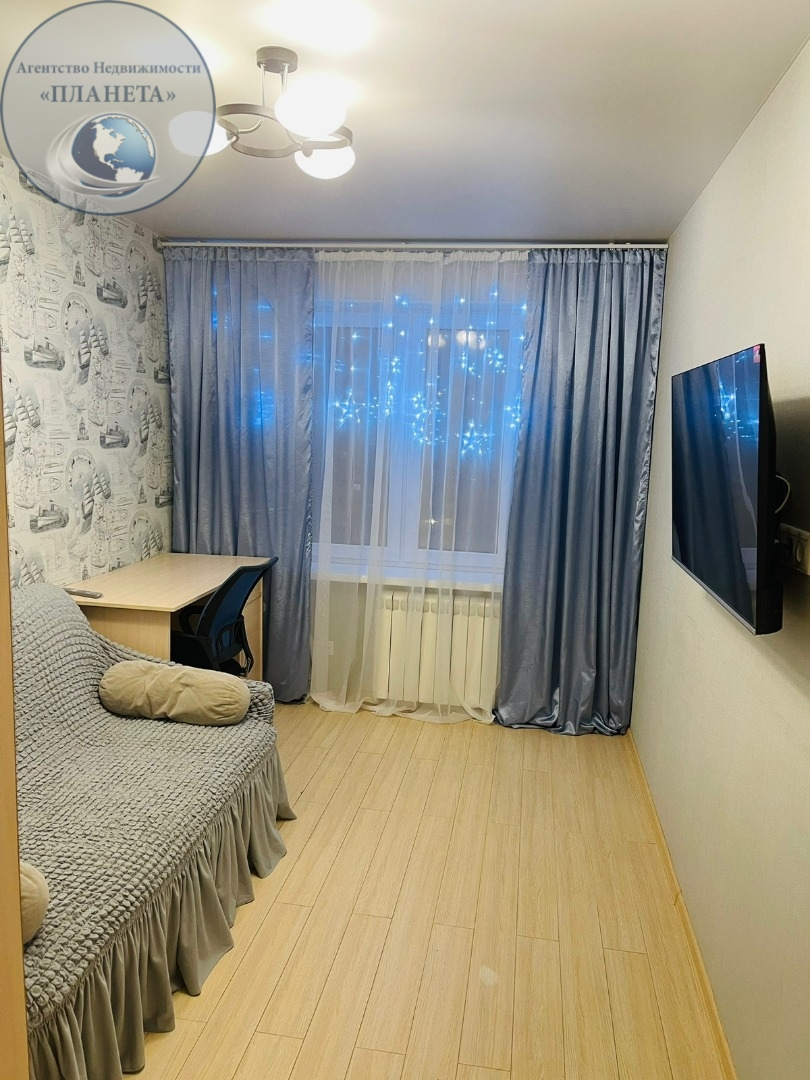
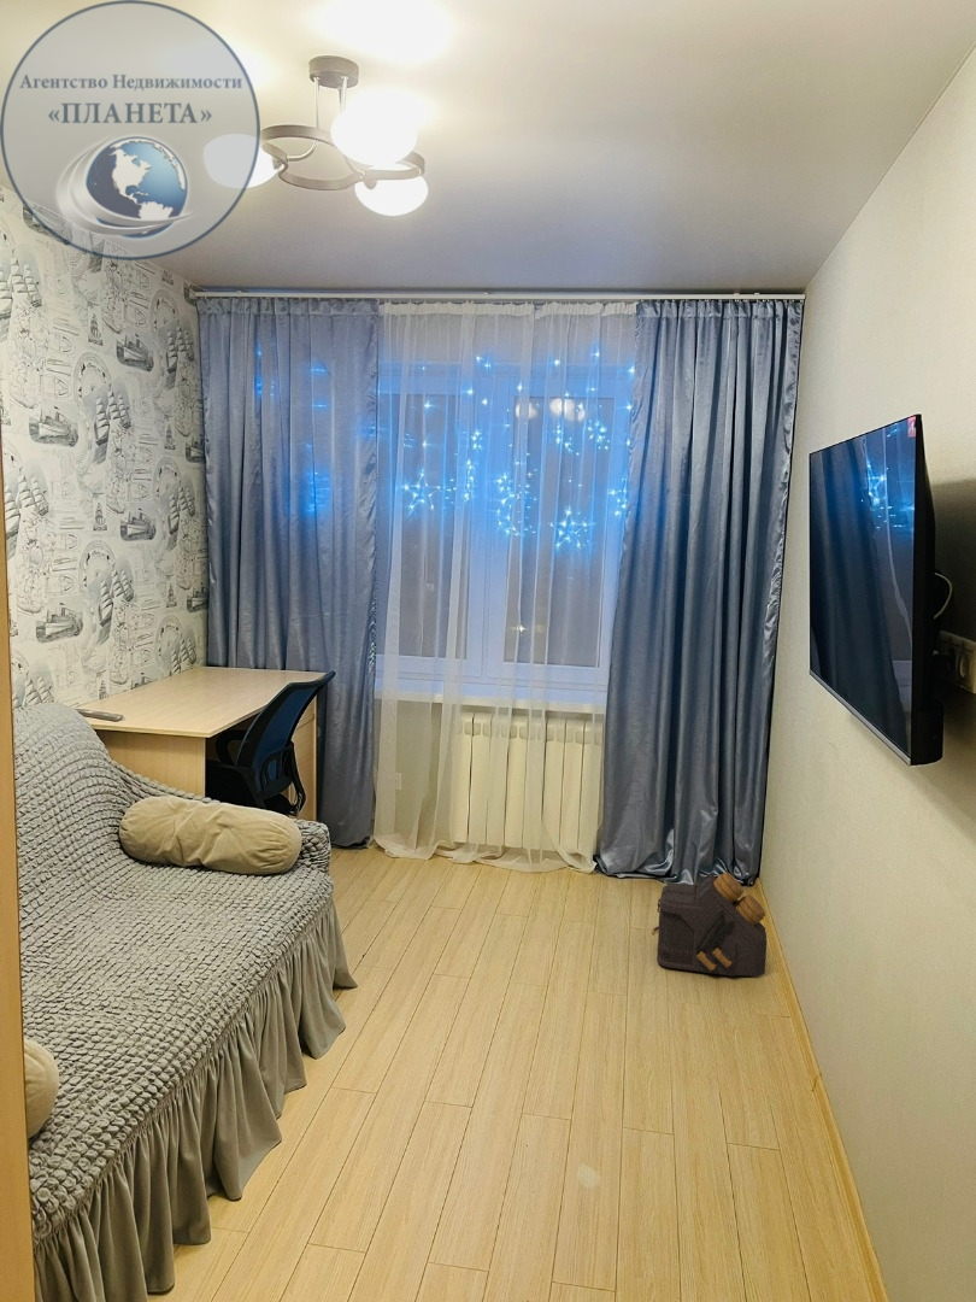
+ backpack [651,872,768,978]
